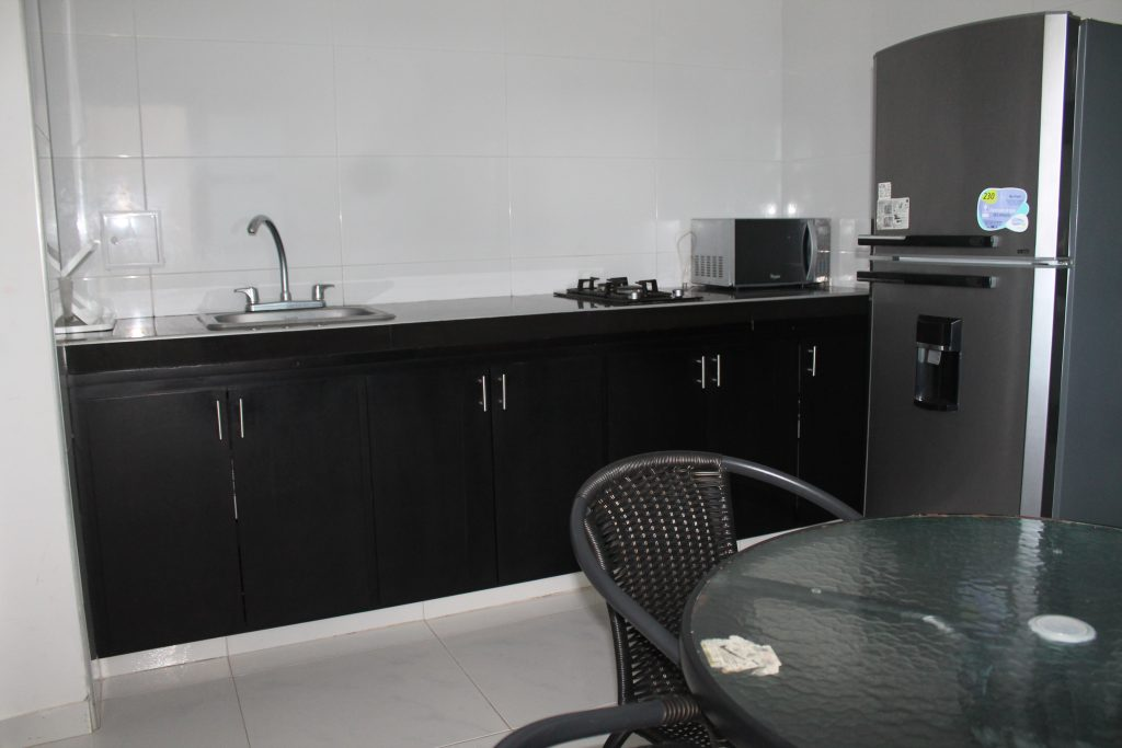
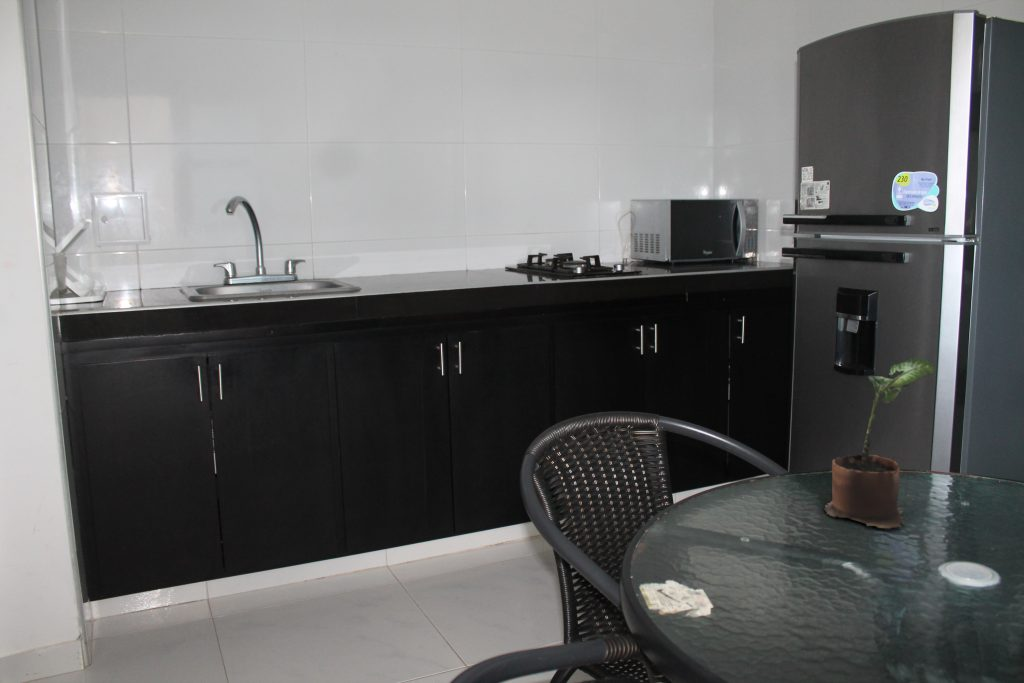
+ potted plant [823,357,936,529]
